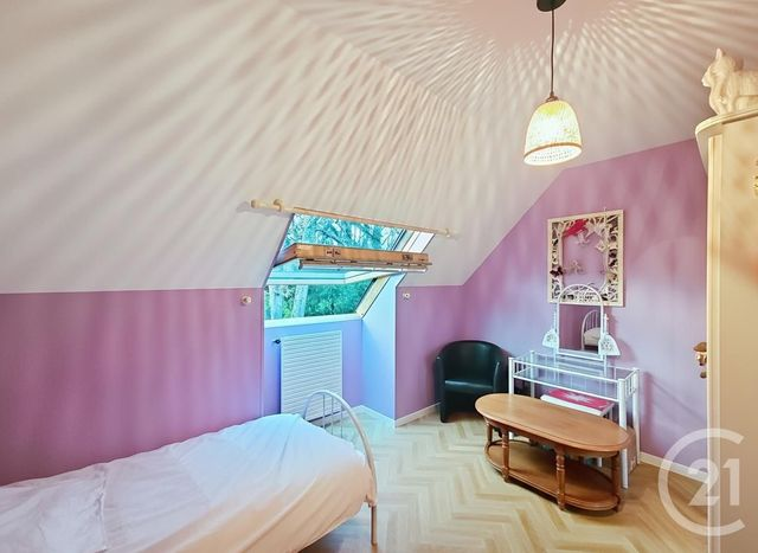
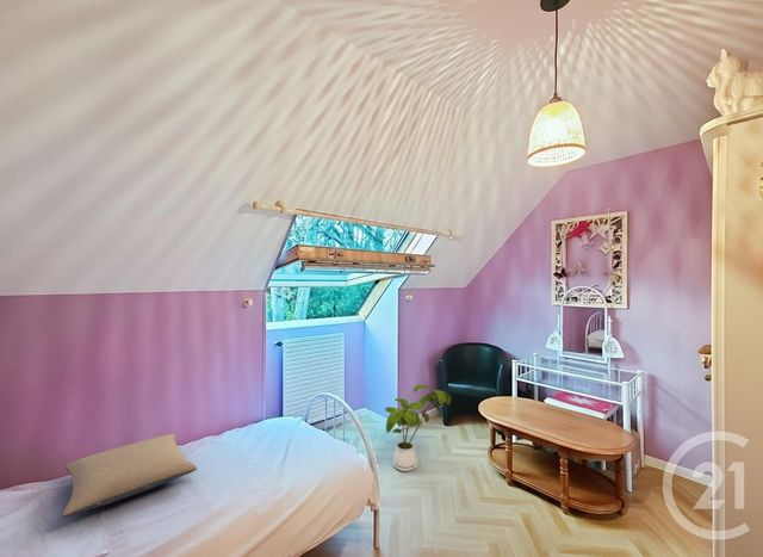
+ house plant [384,384,452,472]
+ pillow [62,433,198,518]
